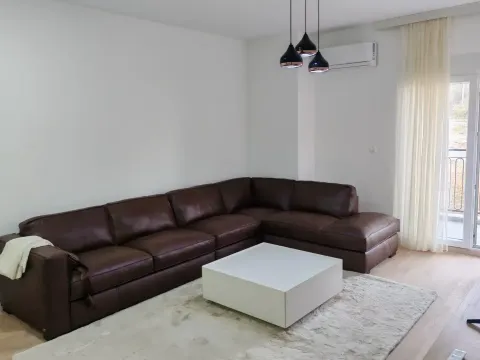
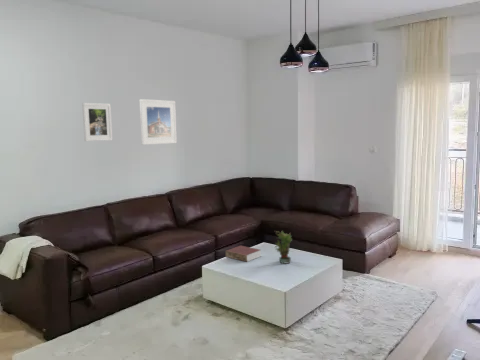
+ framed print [139,98,178,146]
+ potted plant [274,230,293,264]
+ book [225,245,262,263]
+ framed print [81,102,113,142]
